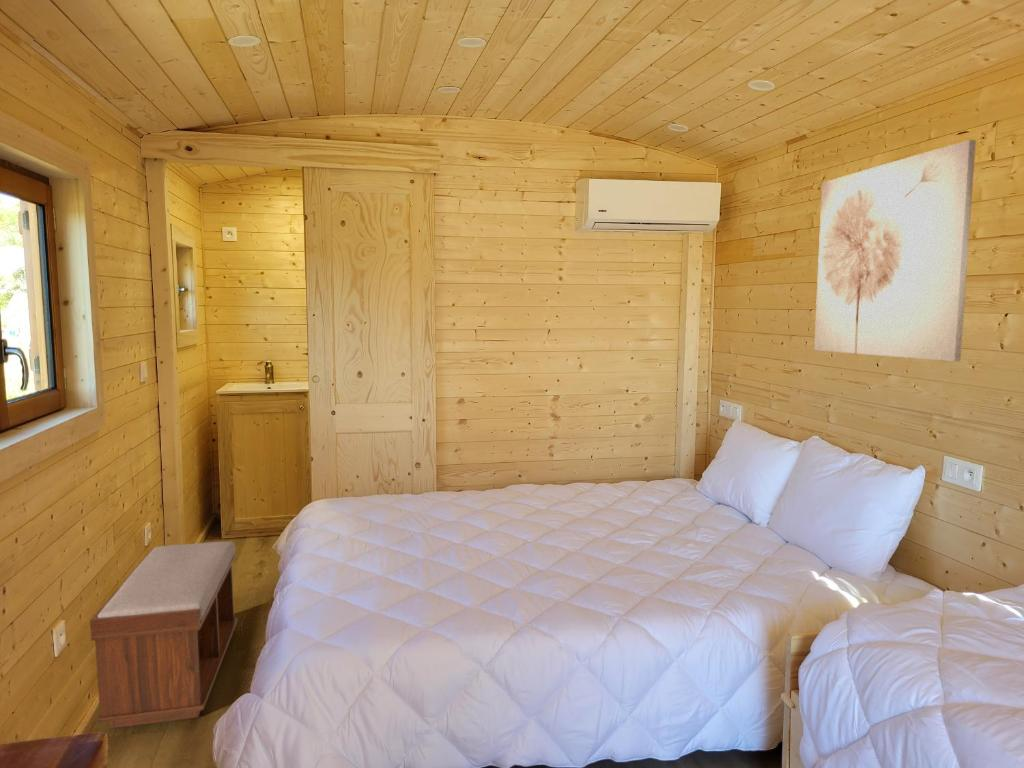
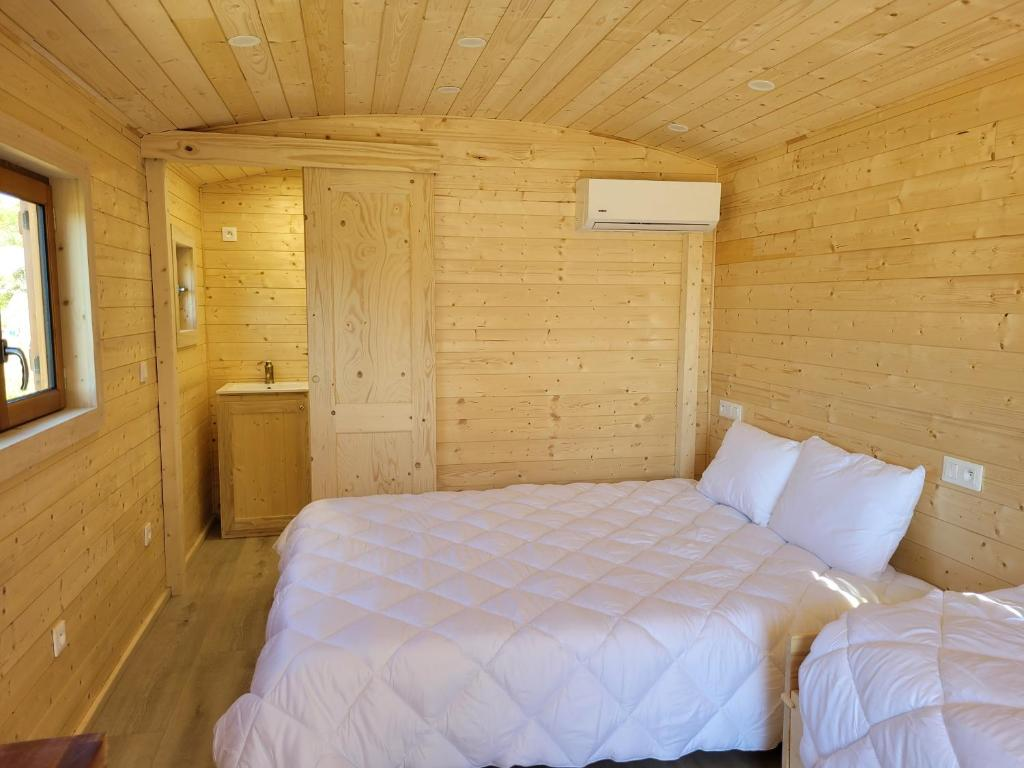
- bench [89,541,239,729]
- wall art [813,139,977,362]
